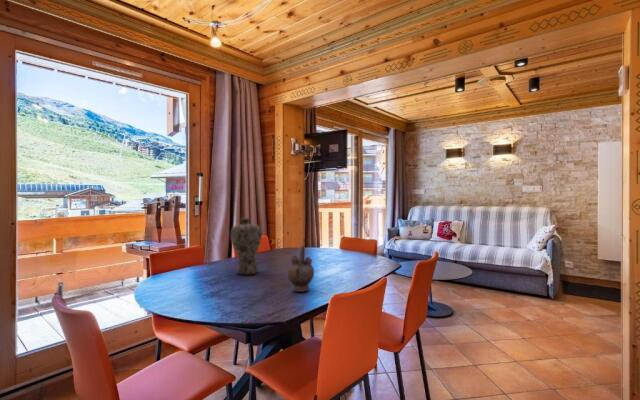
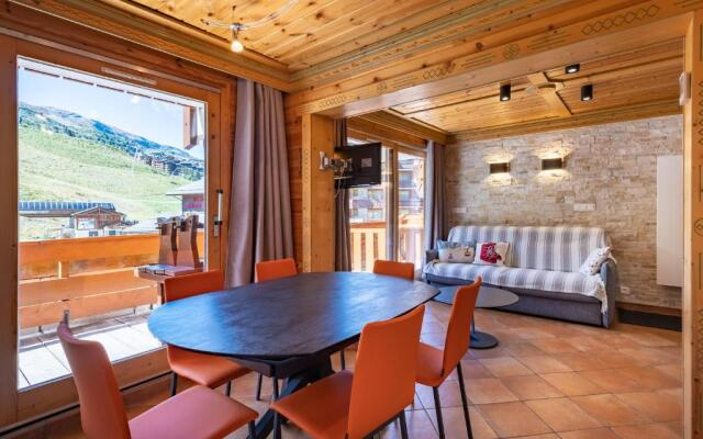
- vase [230,217,263,276]
- teapot [286,244,315,293]
